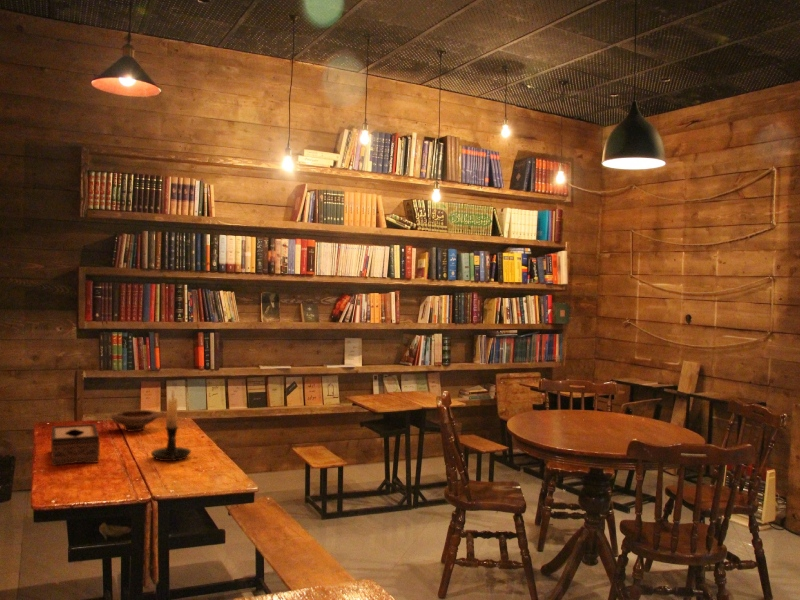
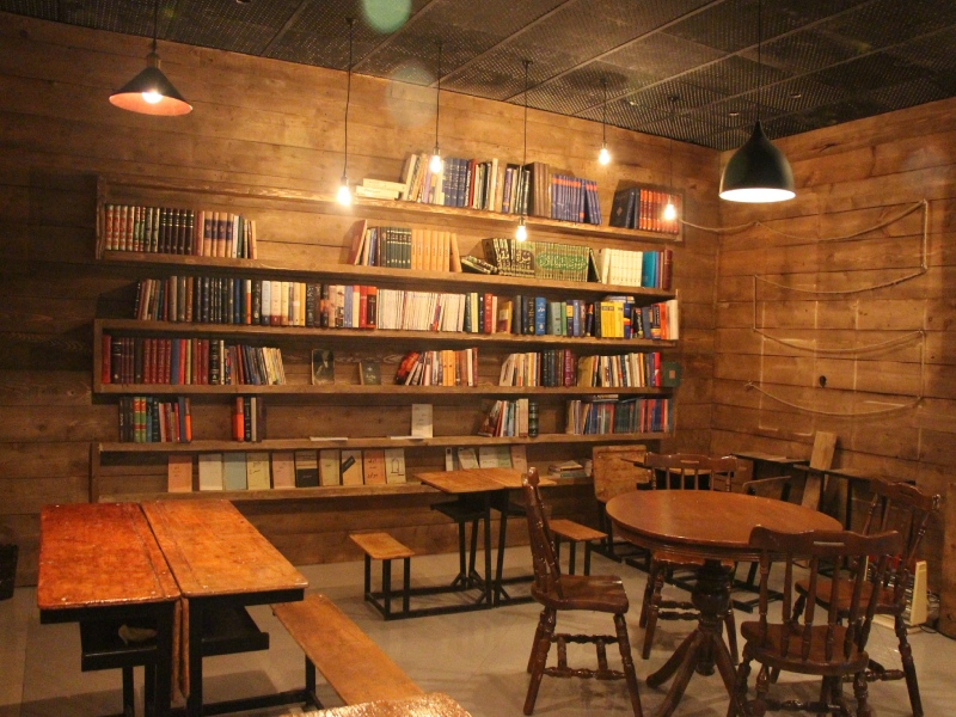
- candle holder [150,388,192,463]
- tissue box [50,423,101,467]
- bowl [109,409,160,433]
